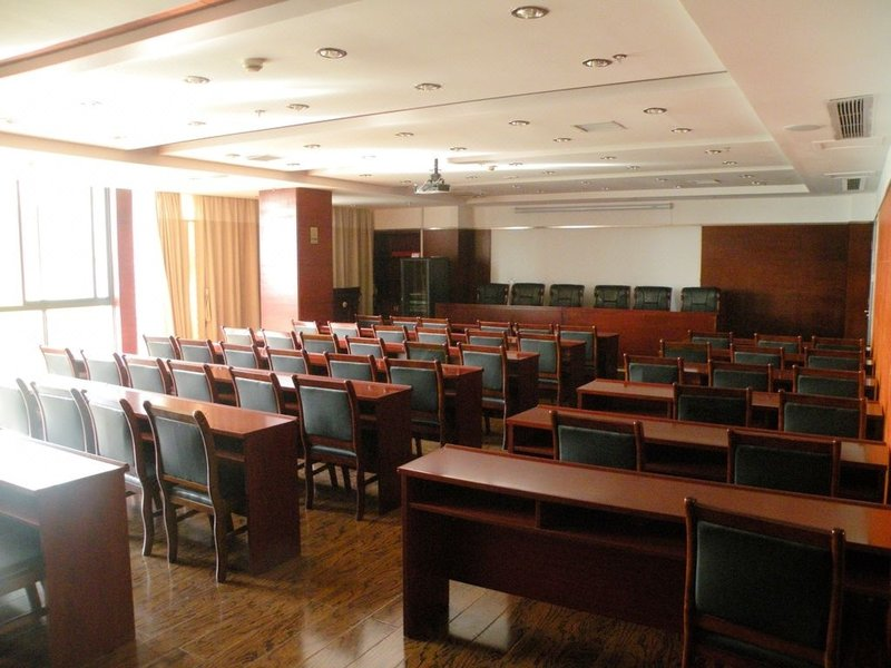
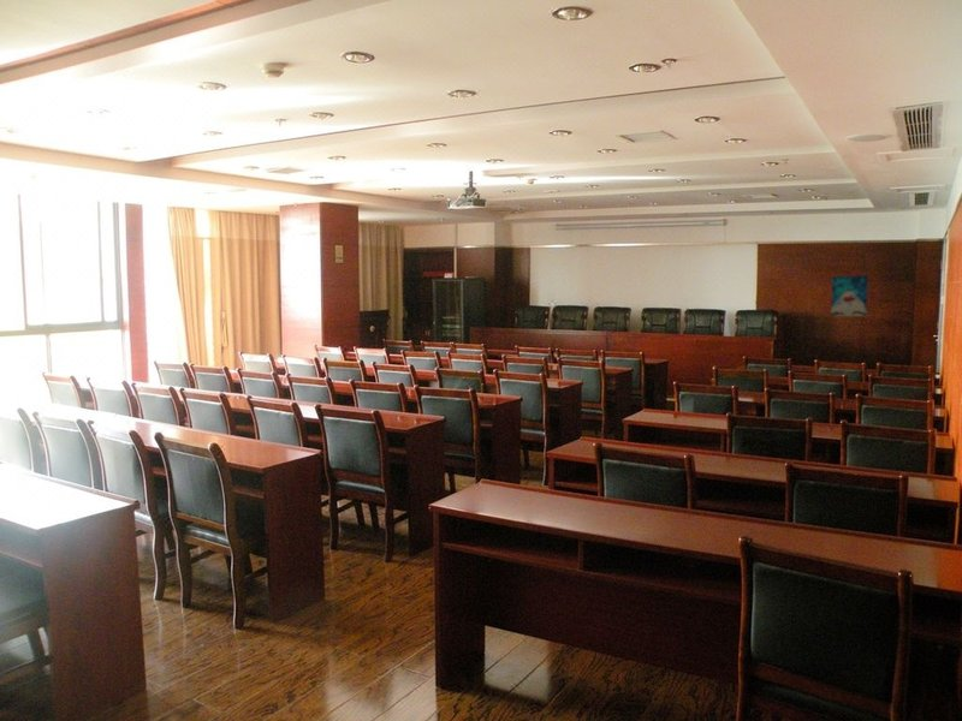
+ wall art [830,274,869,317]
